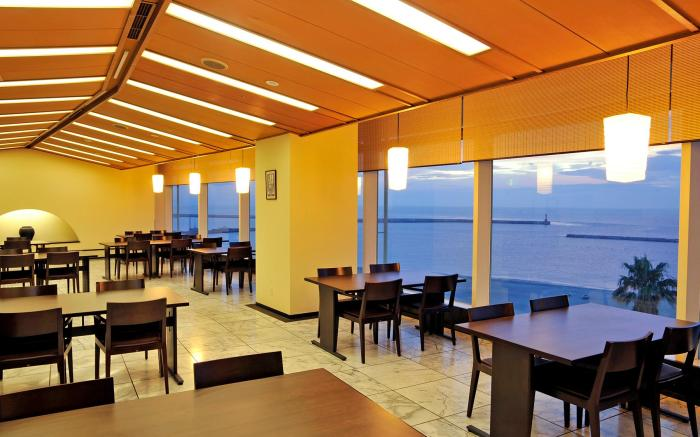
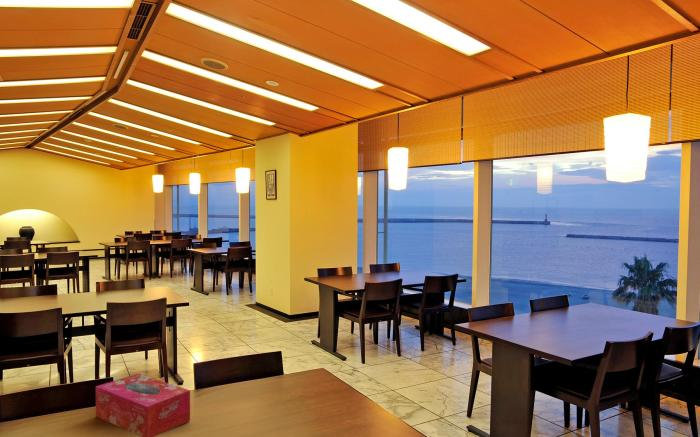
+ tissue box [95,373,191,437]
